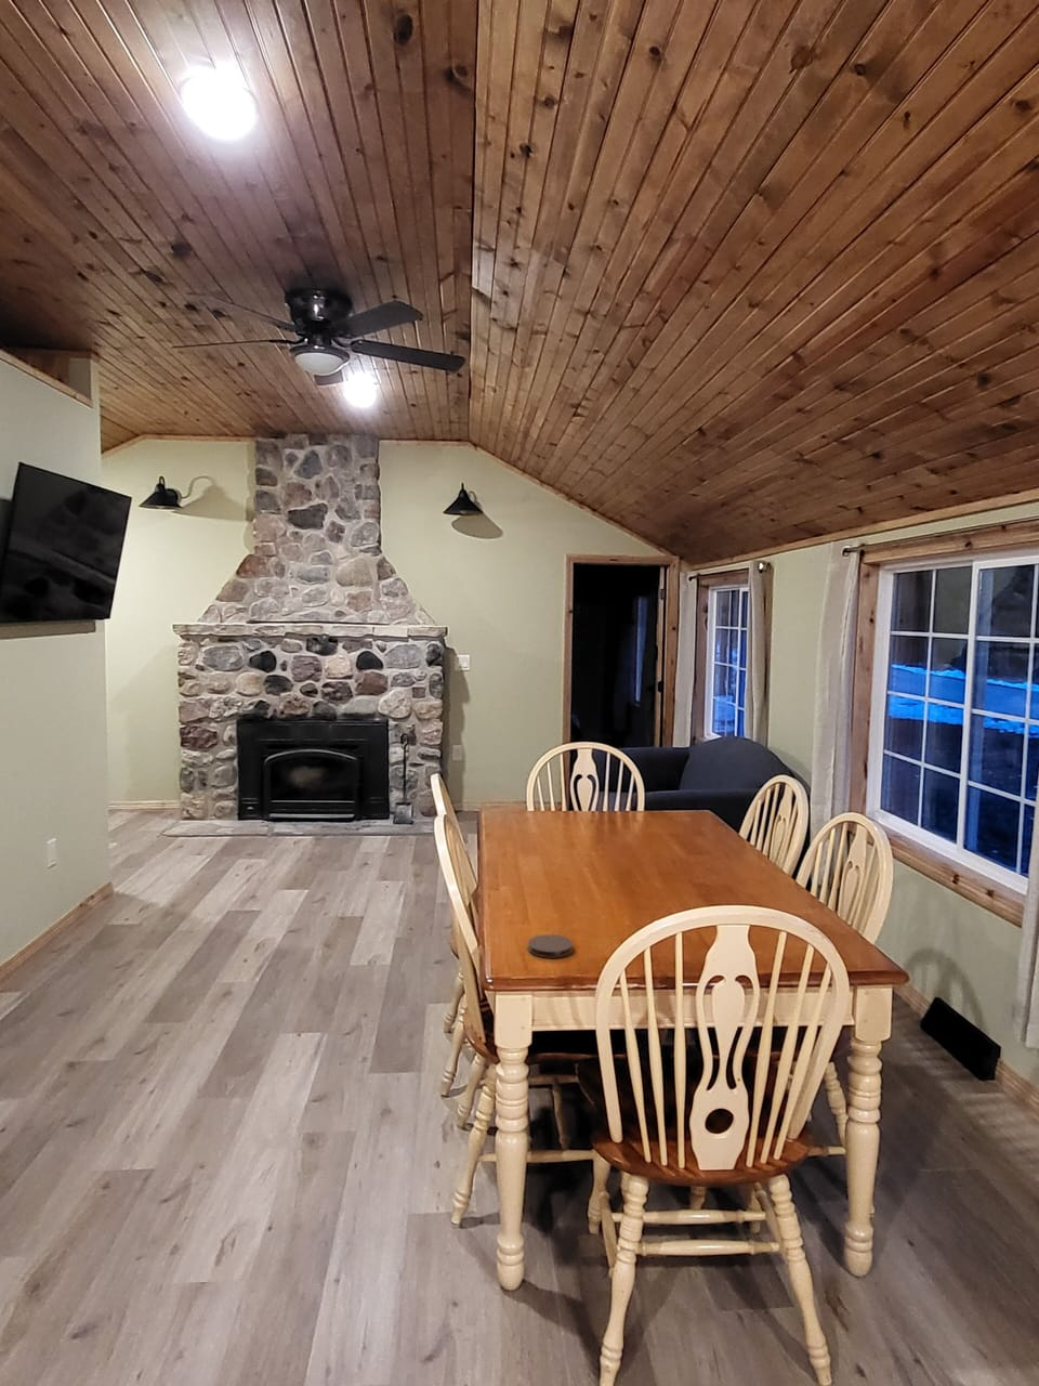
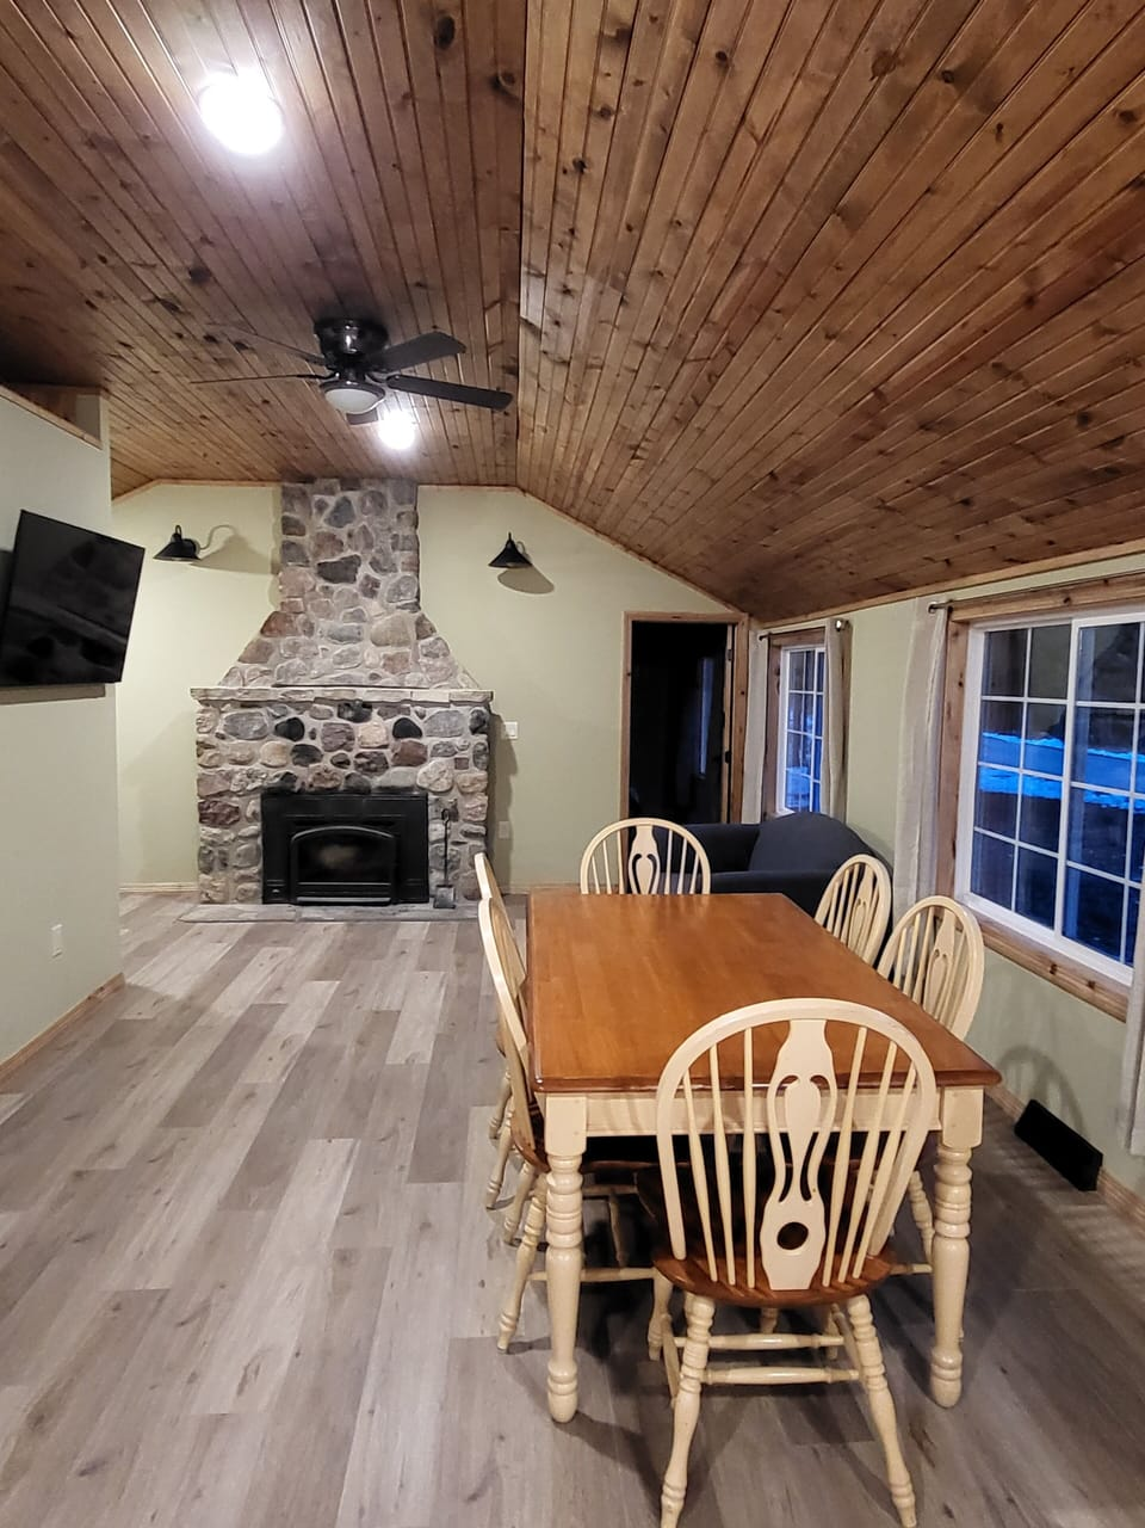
- coaster [527,933,574,958]
